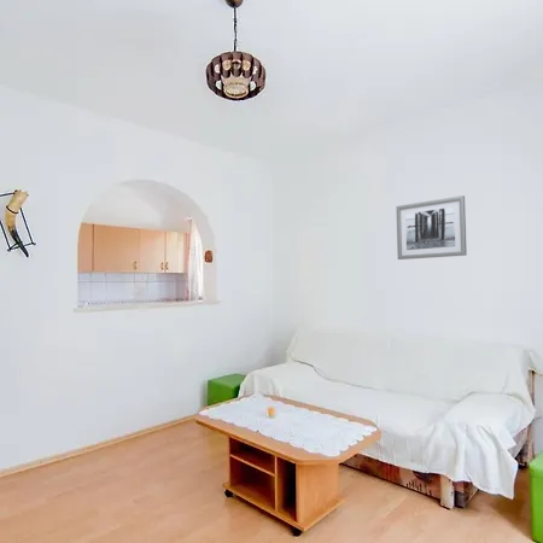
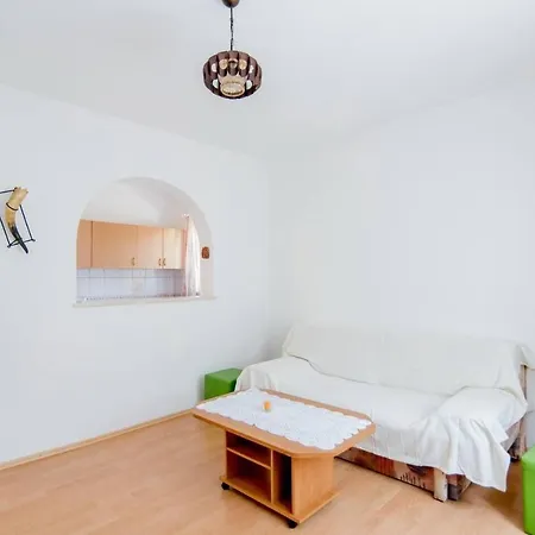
- wall art [396,194,468,261]
